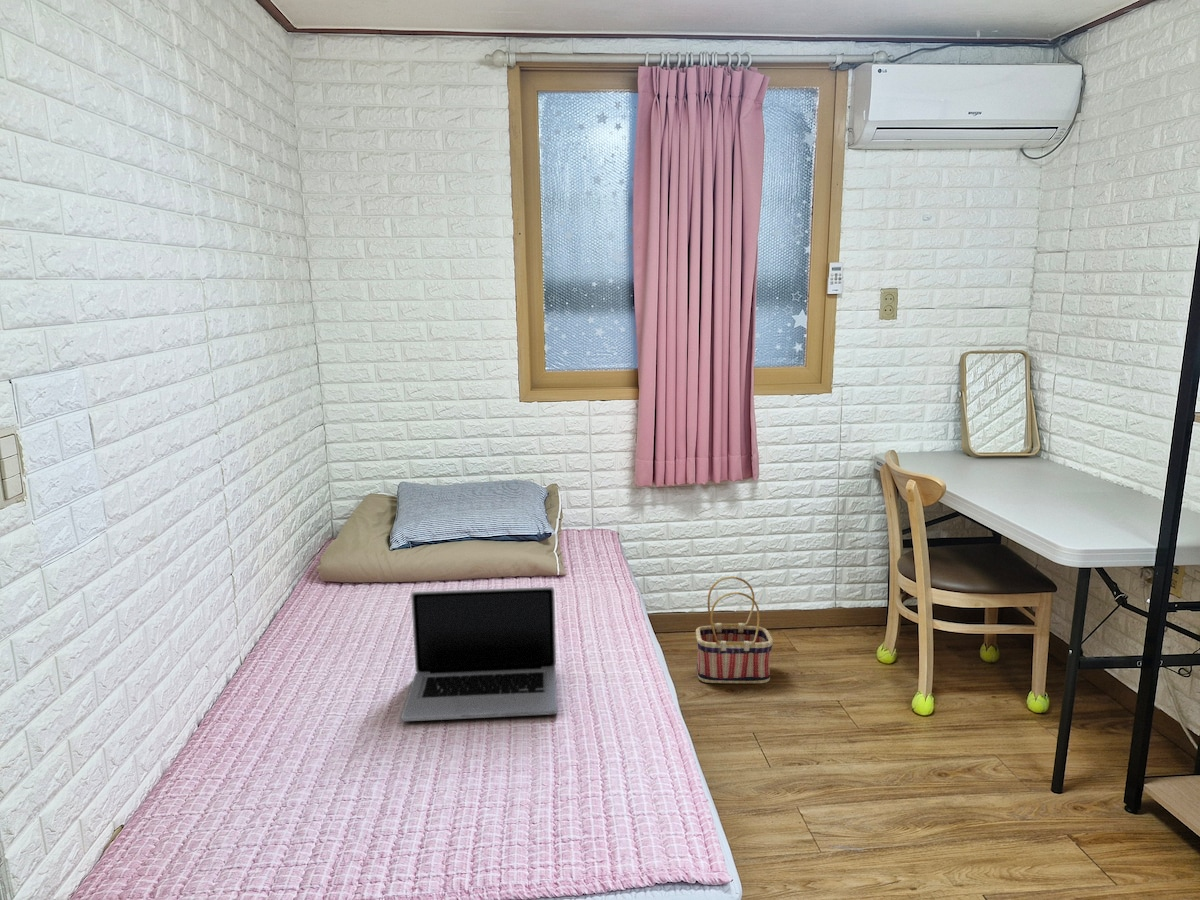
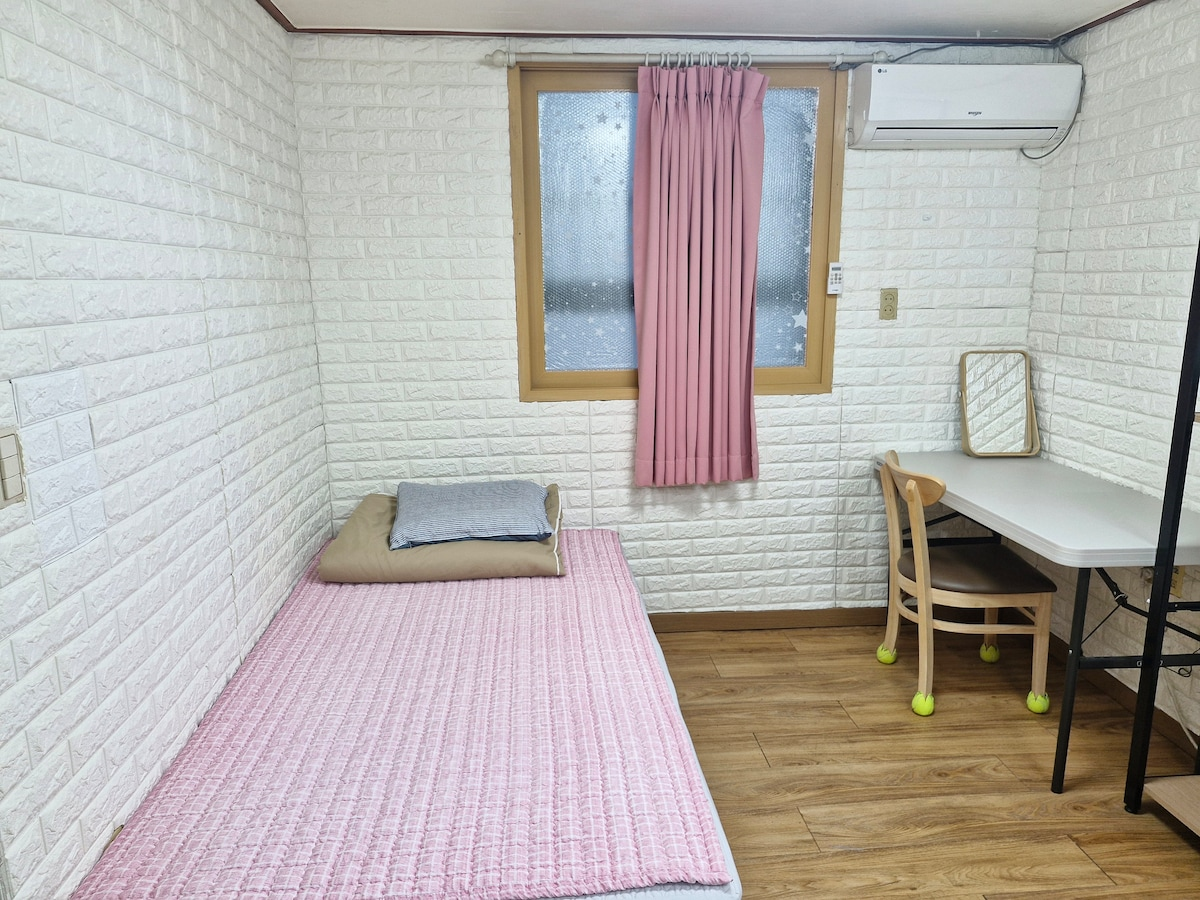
- laptop [400,586,558,722]
- basket [695,576,774,684]
